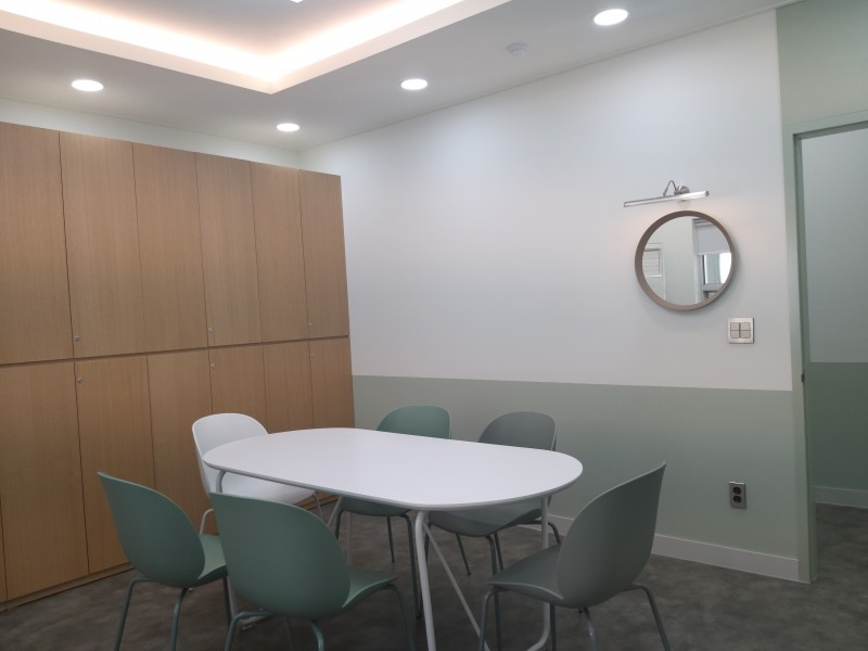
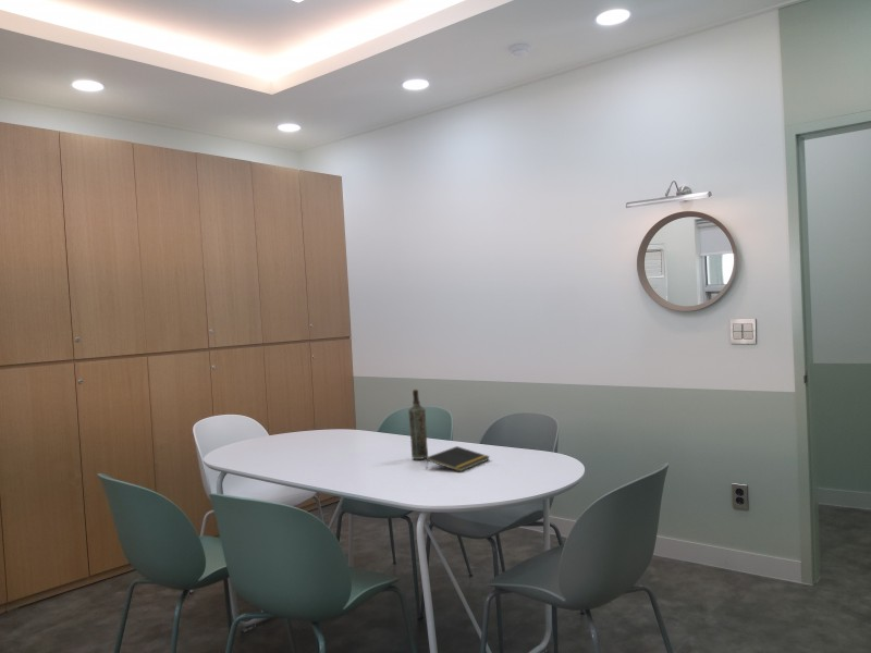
+ notepad [425,445,491,472]
+ bottle [407,387,429,460]
